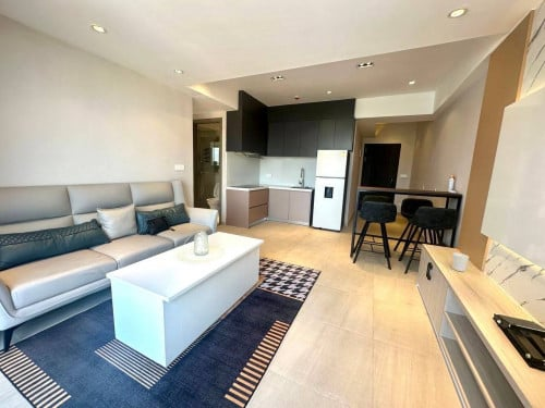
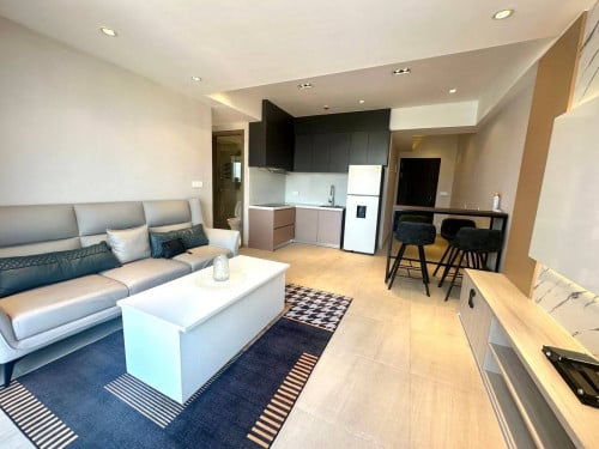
- candle holder [450,251,470,273]
